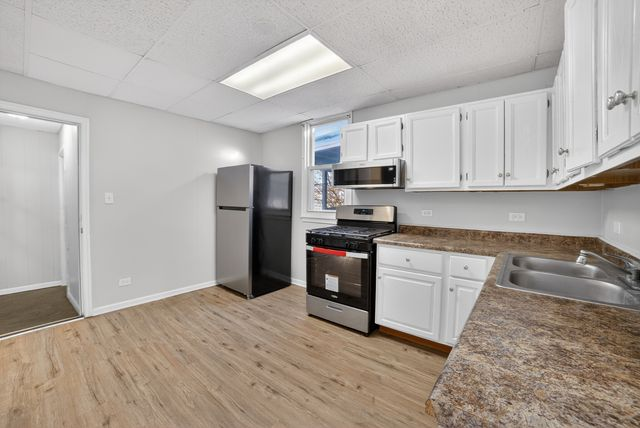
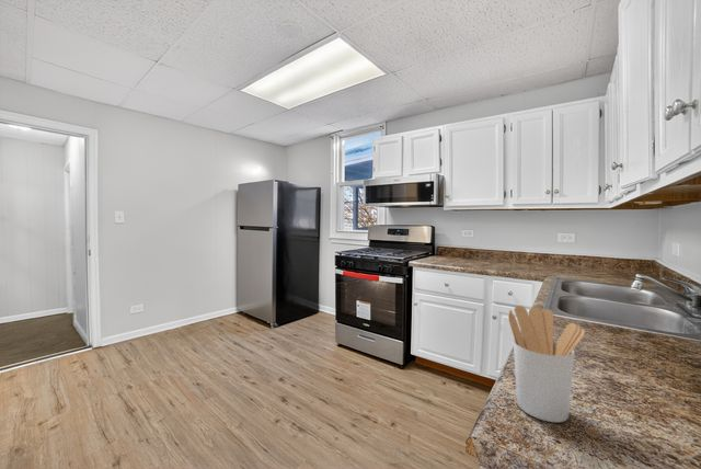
+ utensil holder [507,305,586,423]
